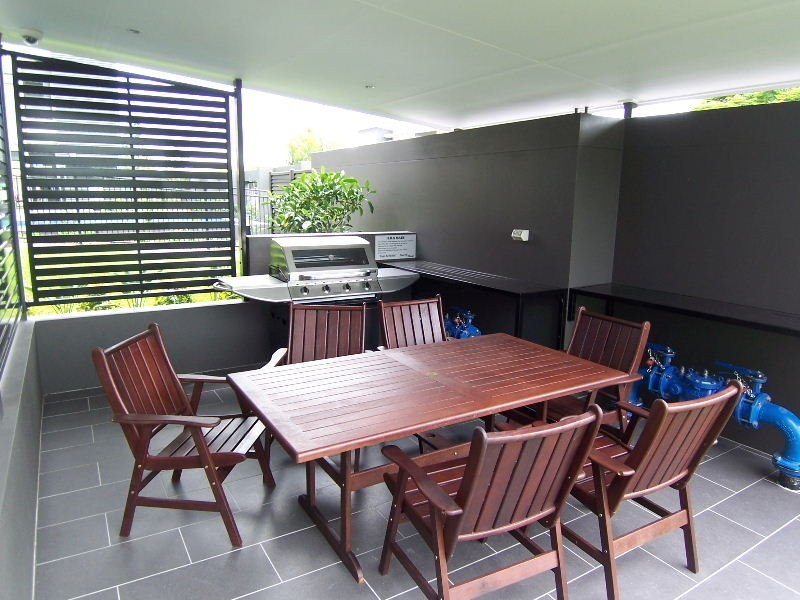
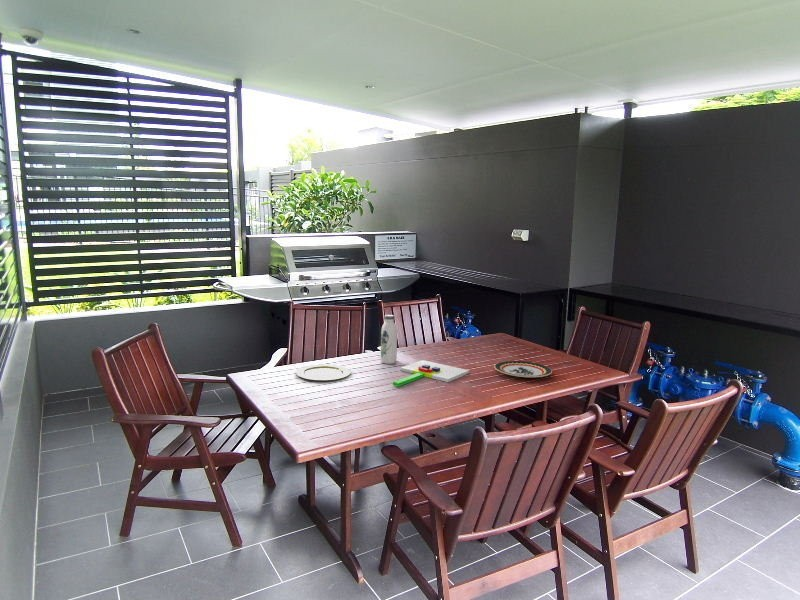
+ plate [295,363,351,382]
+ water bottle [380,314,398,365]
+ plate [493,360,553,378]
+ chopping board [392,359,470,387]
